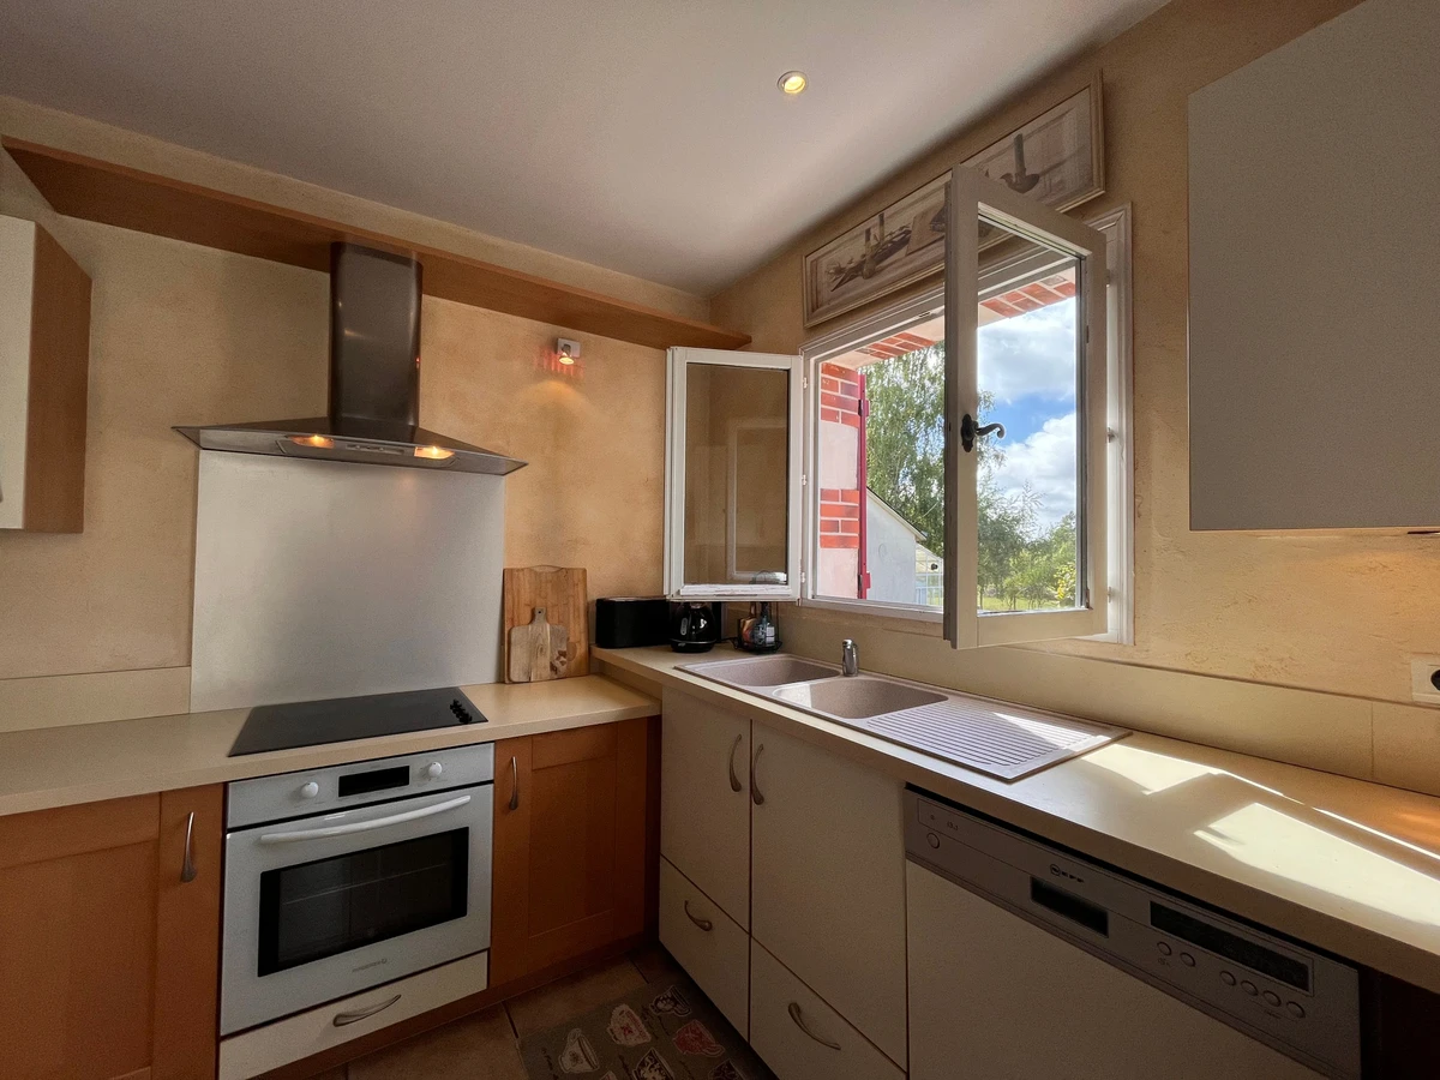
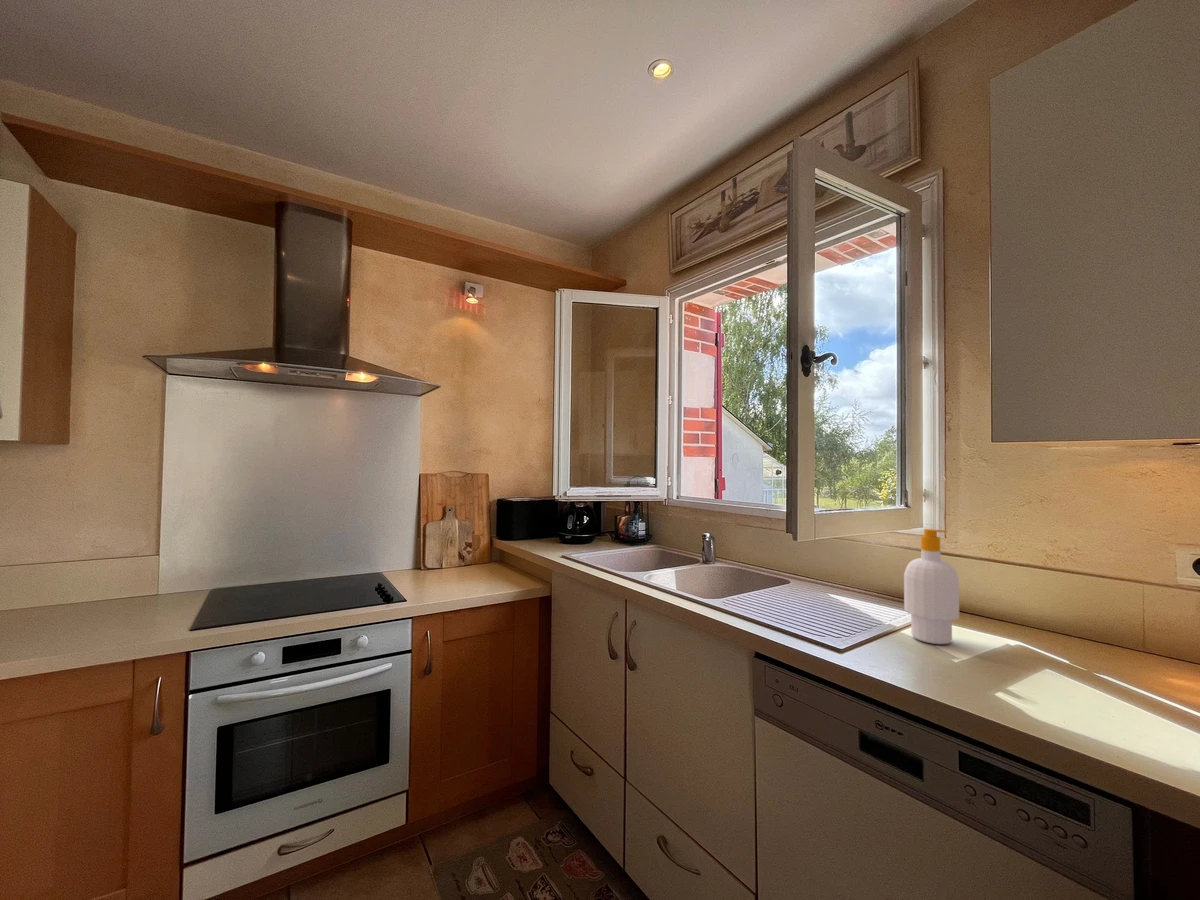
+ soap bottle [903,528,960,645]
